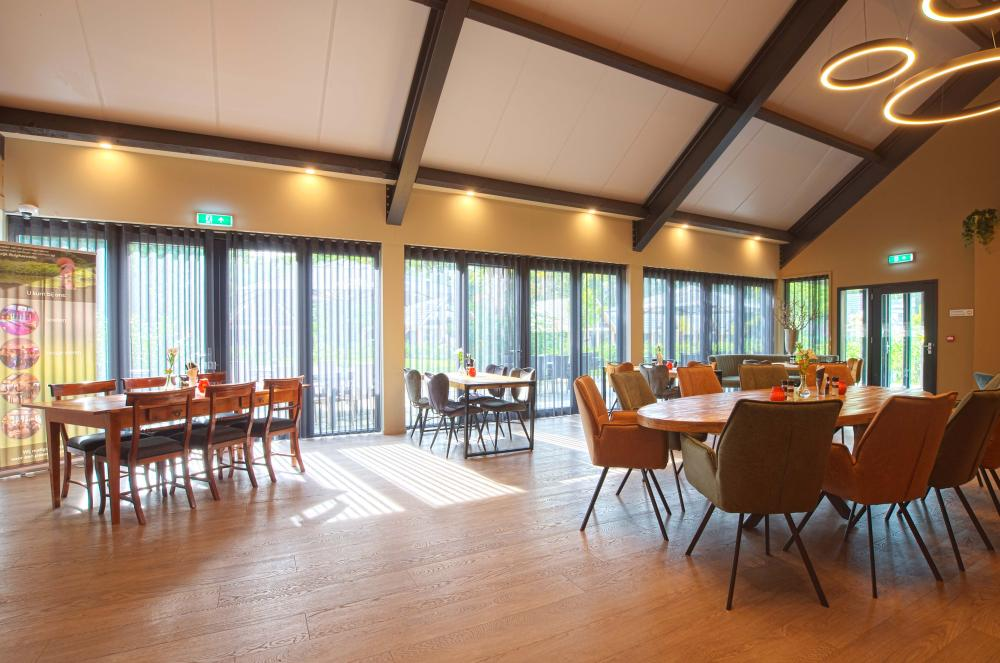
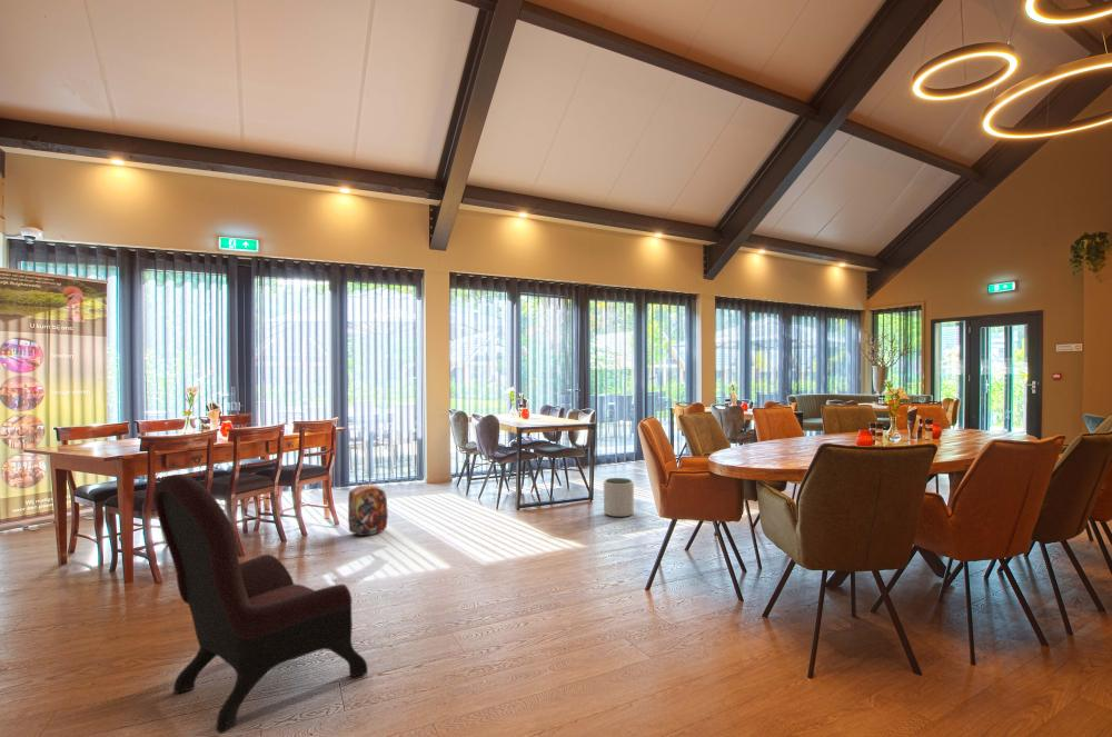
+ plant pot [603,477,635,518]
+ armchair [152,474,368,734]
+ backpack [347,479,389,537]
